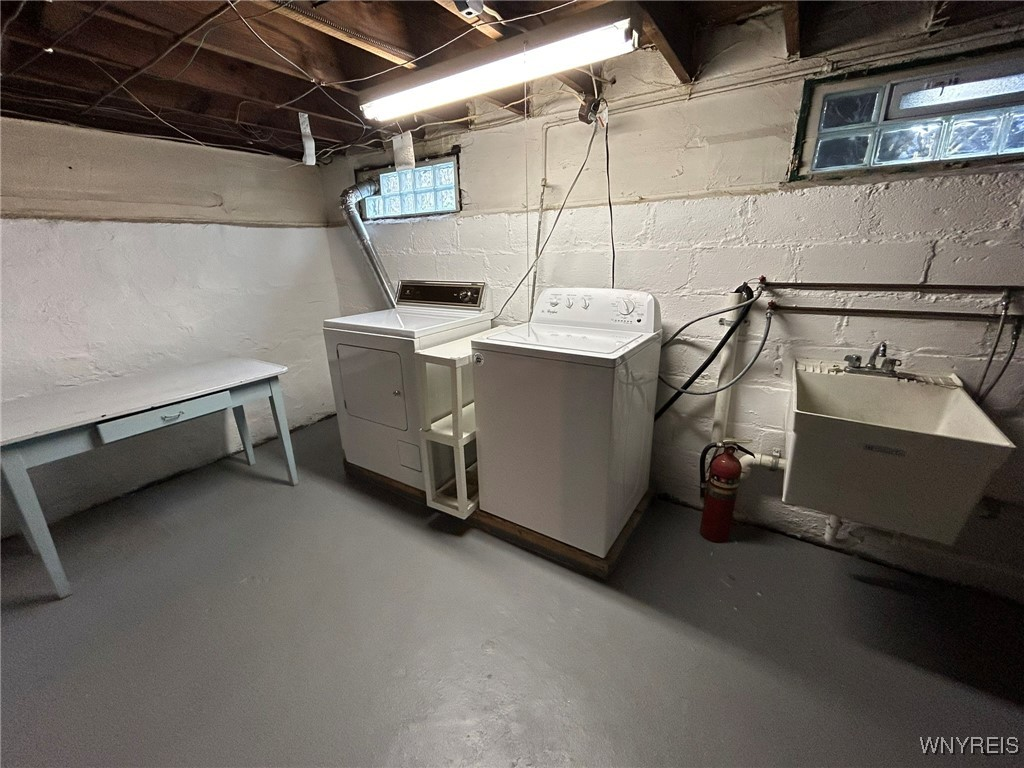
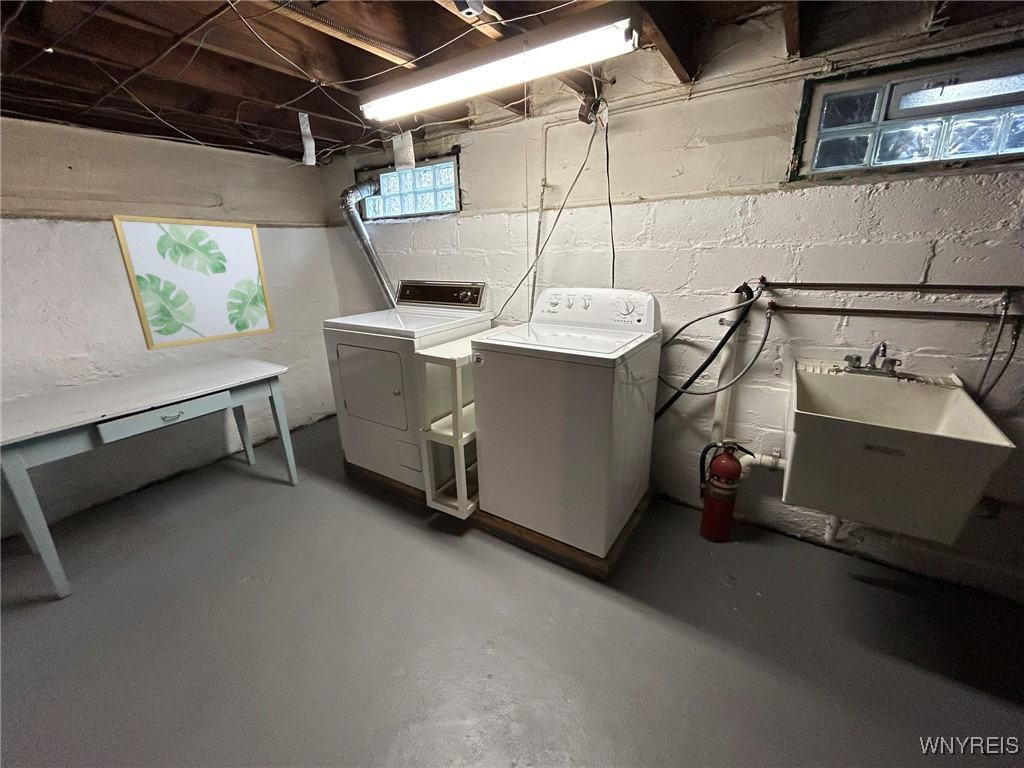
+ wall art [110,213,277,351]
